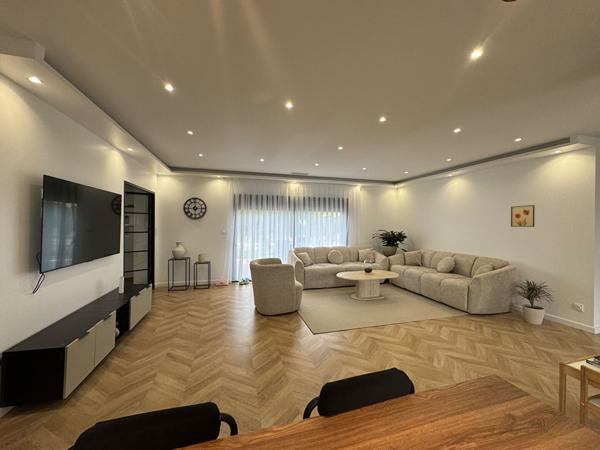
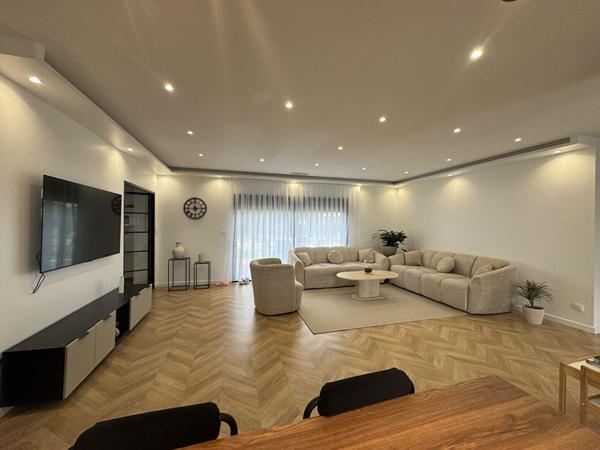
- wall art [510,204,536,228]
